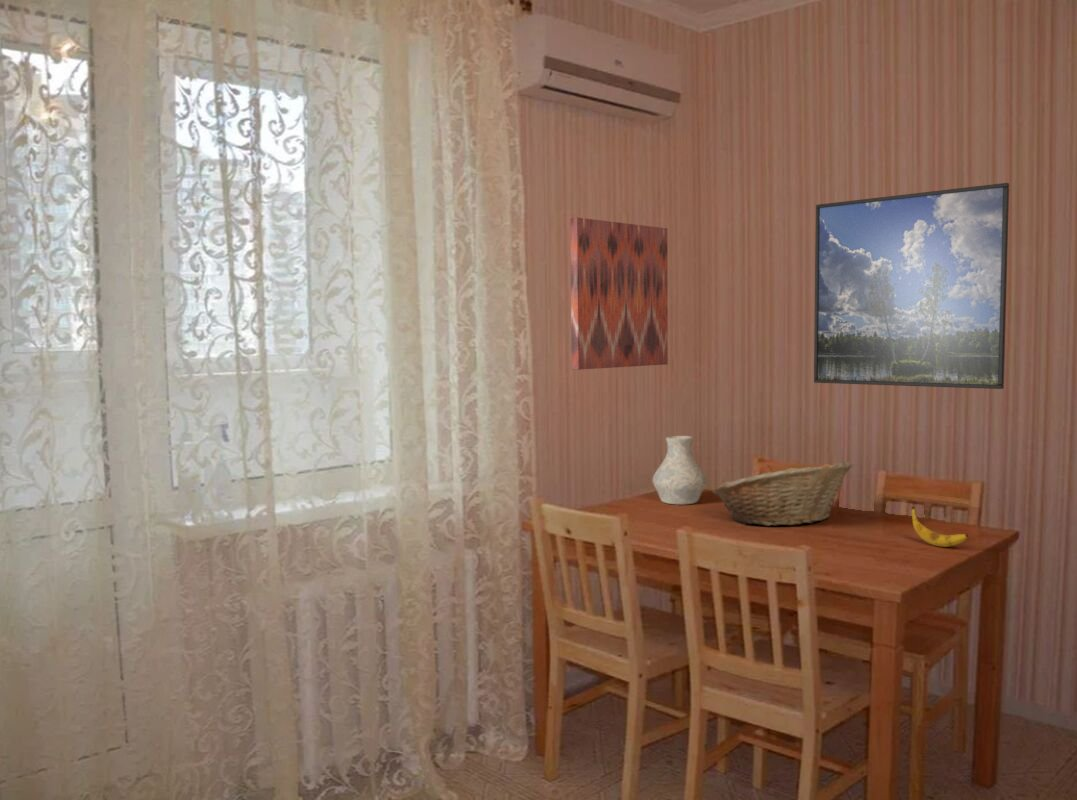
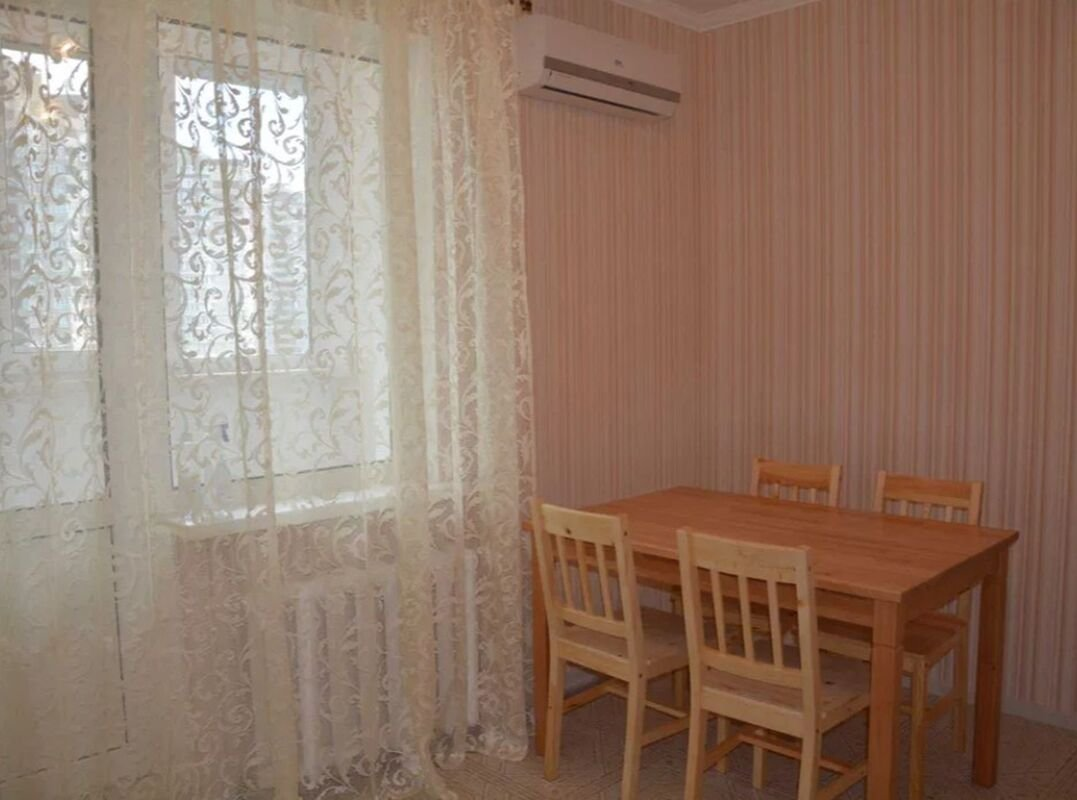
- wall art [569,217,669,371]
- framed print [813,182,1010,390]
- fruit basket [712,460,853,527]
- banana [910,506,969,548]
- vase [652,435,708,506]
